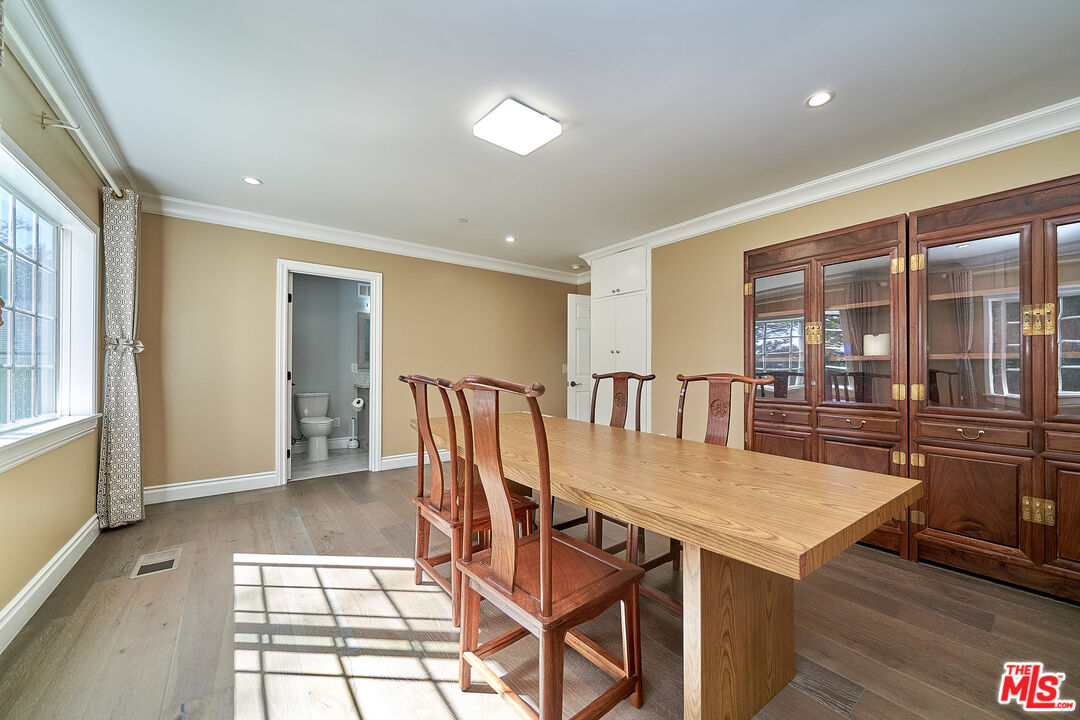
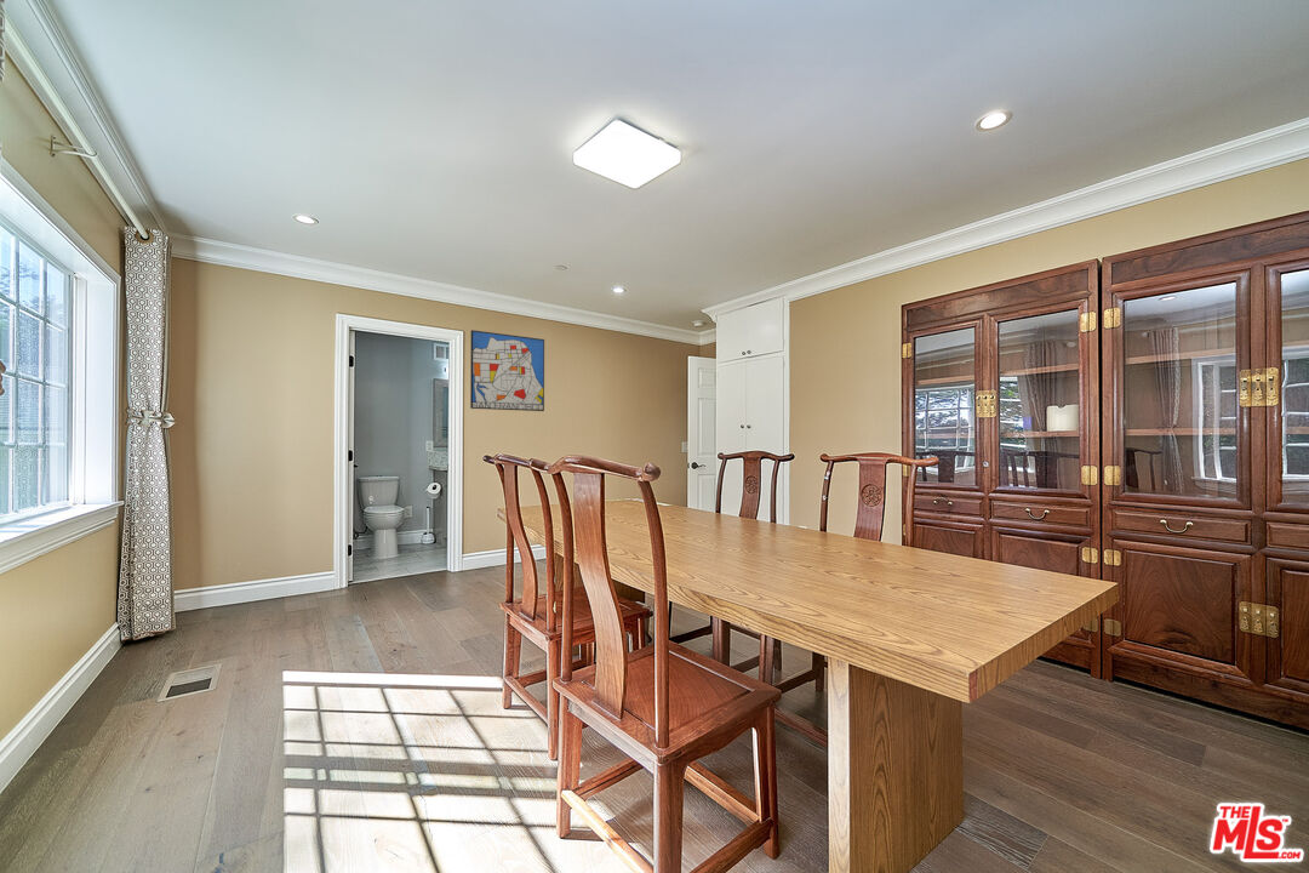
+ wall art [469,329,545,412]
